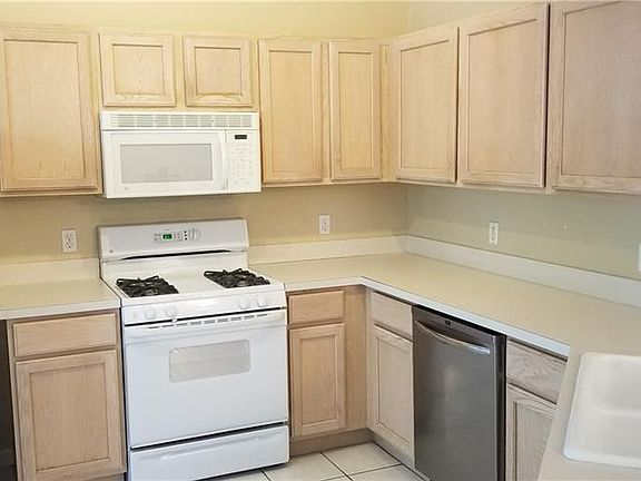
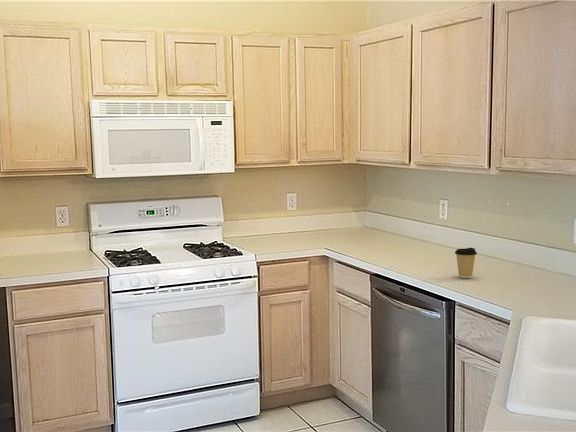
+ coffee cup [454,247,478,279]
